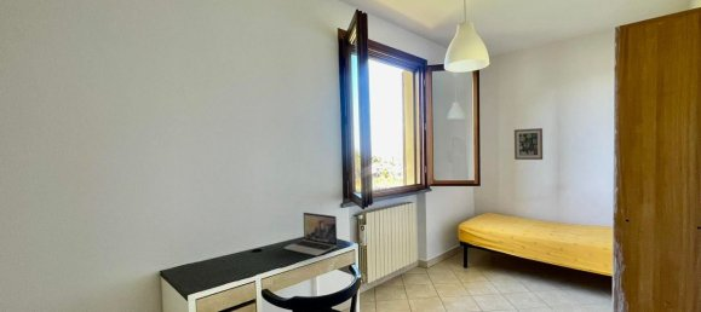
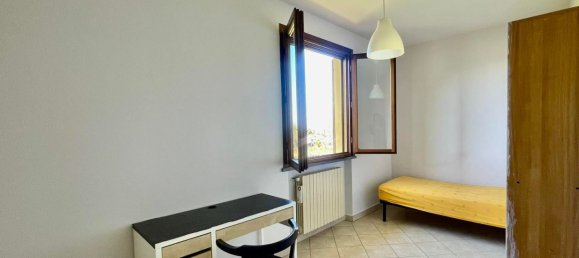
- wall art [513,127,544,161]
- laptop [283,212,338,256]
